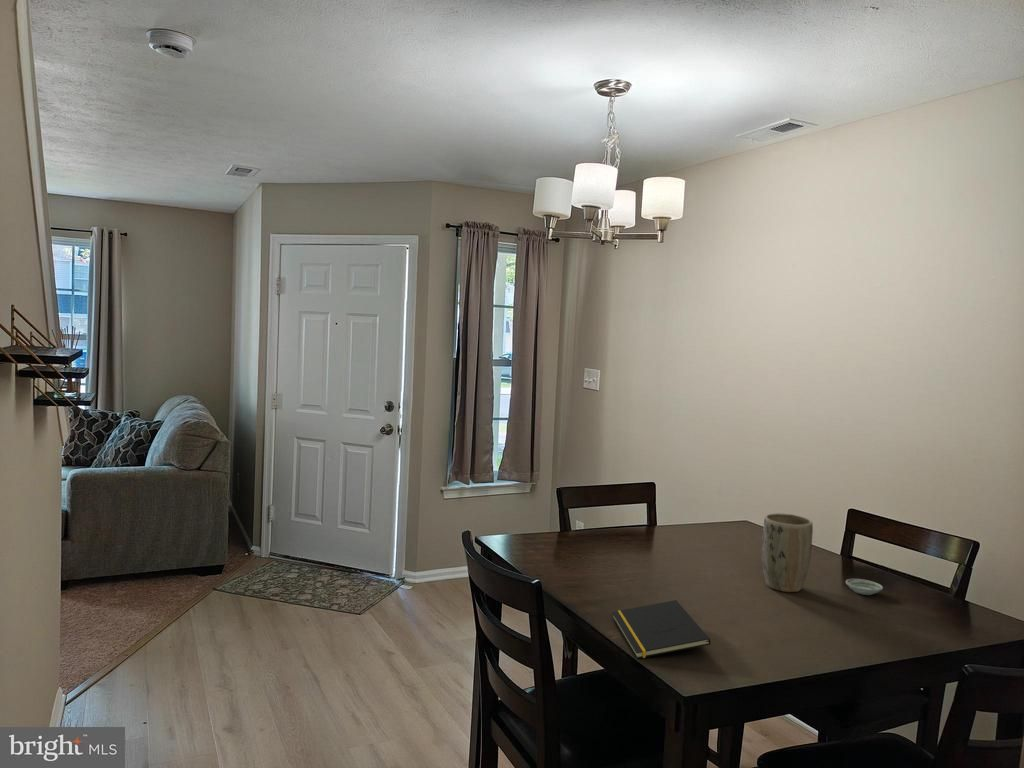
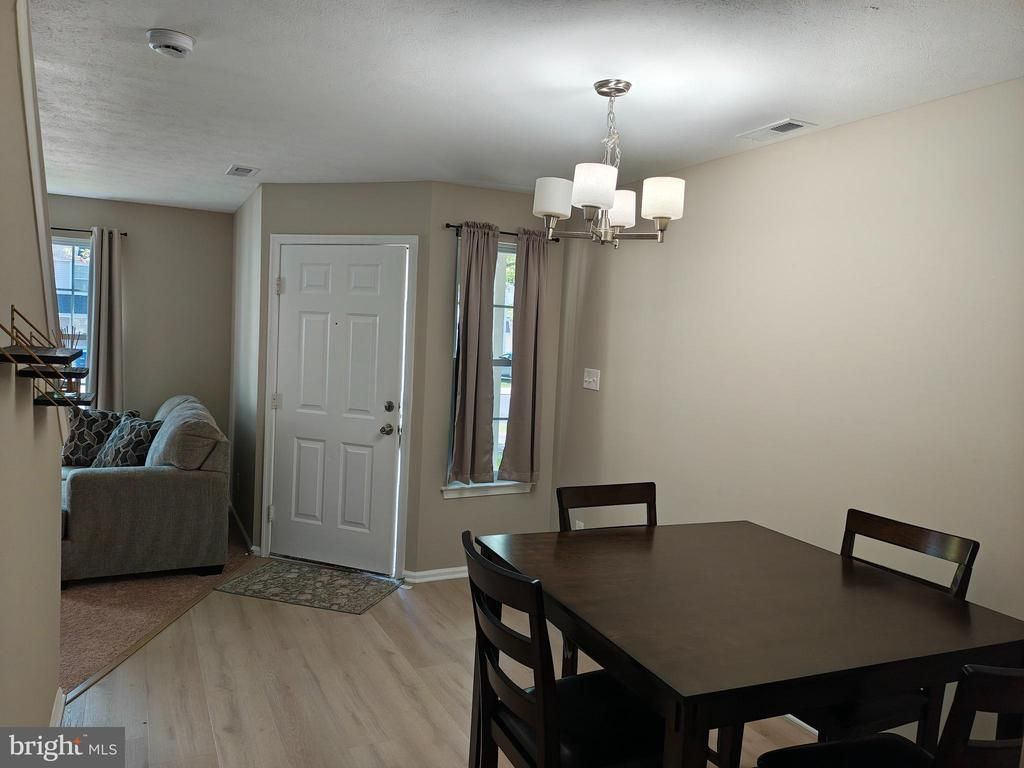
- notepad [611,599,712,660]
- plant pot [761,512,814,593]
- saucer [845,578,884,596]
